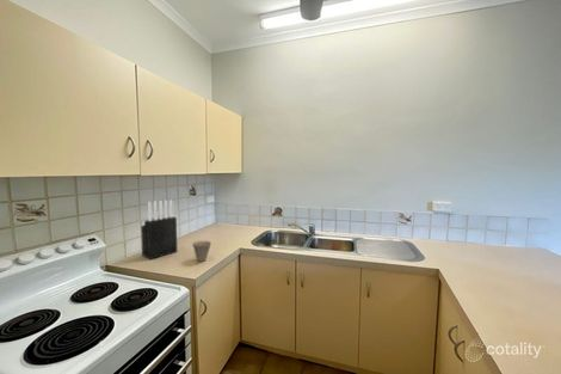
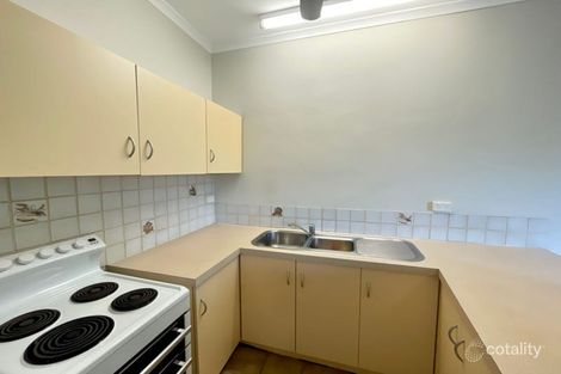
- knife block [140,198,179,260]
- cup [191,240,212,263]
